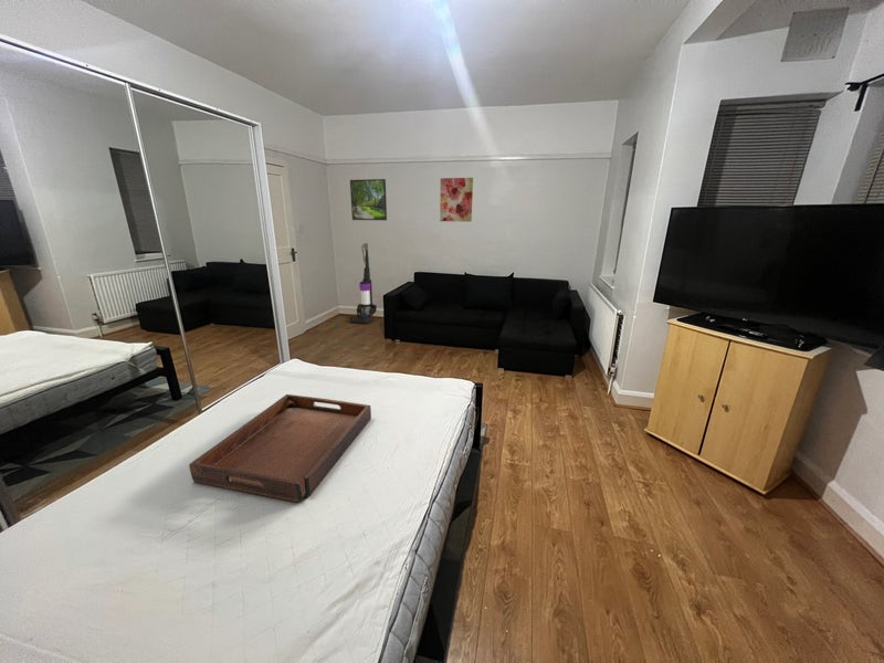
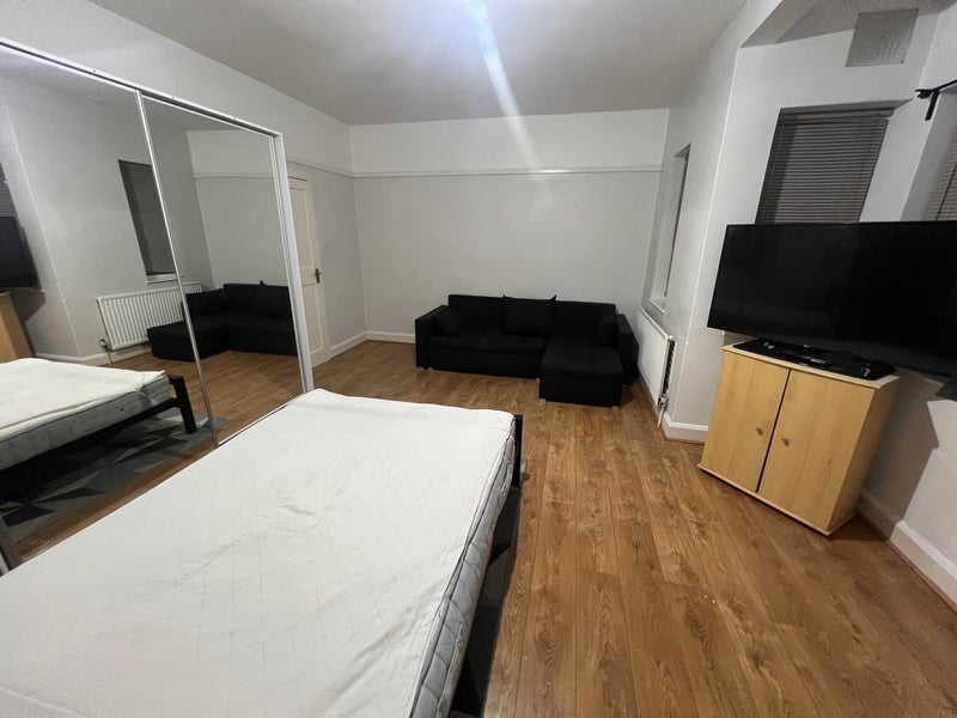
- serving tray [188,393,372,504]
- wall art [439,177,474,223]
- vacuum cleaner [349,242,378,325]
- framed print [349,178,388,221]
